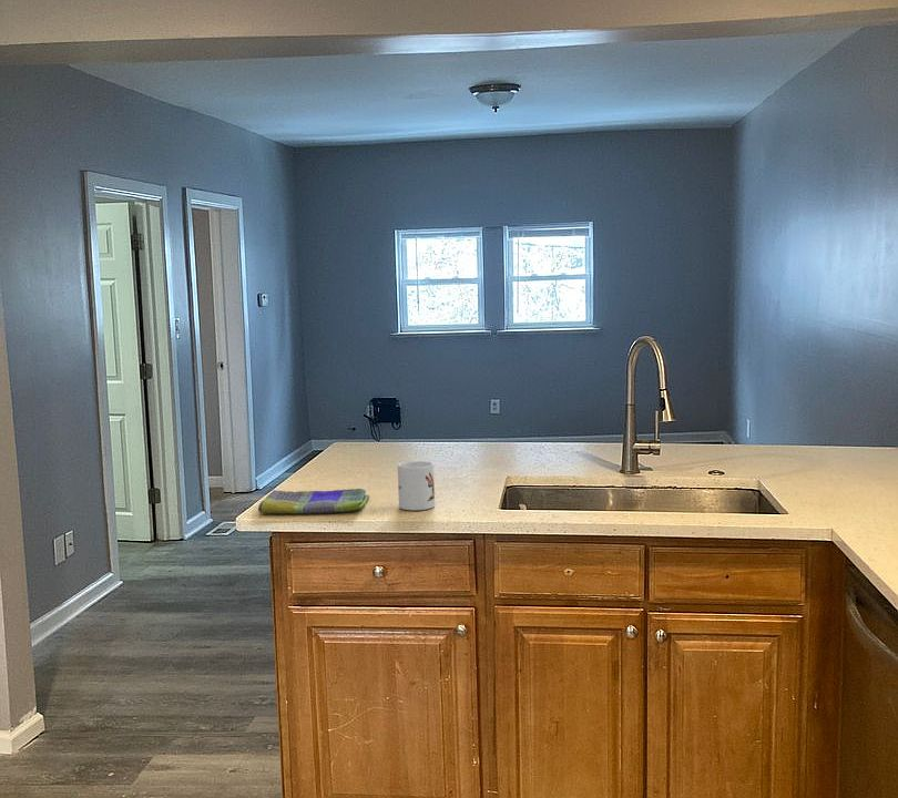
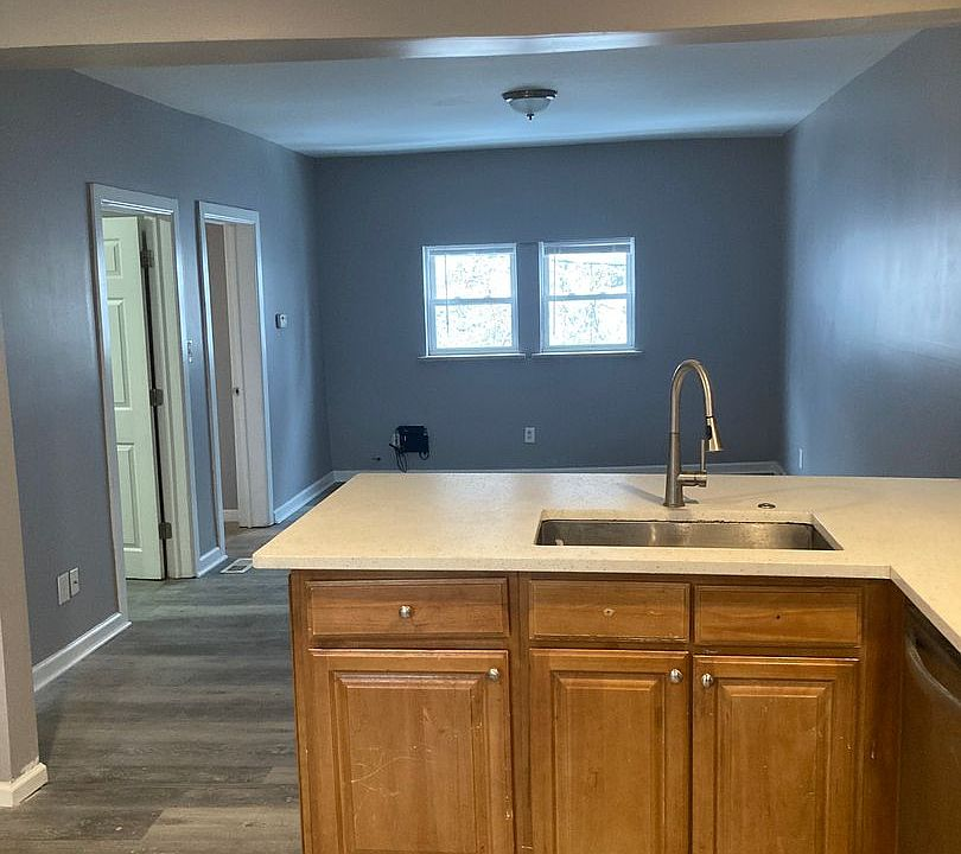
- dish towel [257,488,370,514]
- mug [397,460,436,511]
